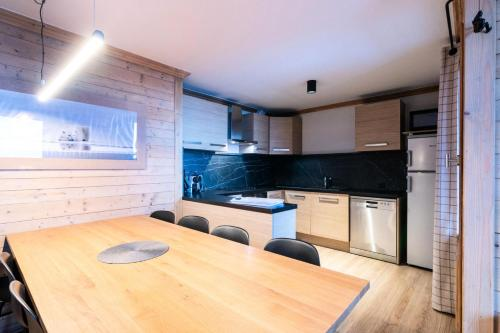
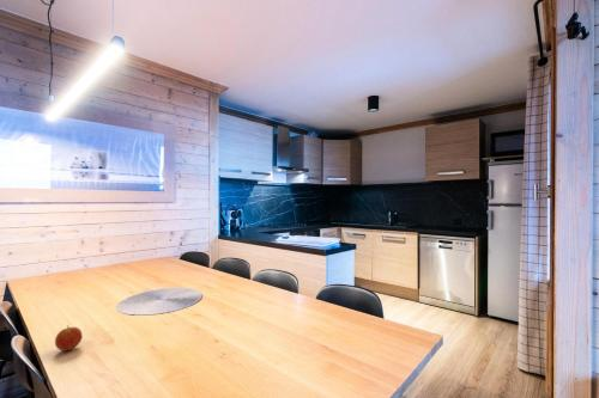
+ fruit [54,324,84,353]
